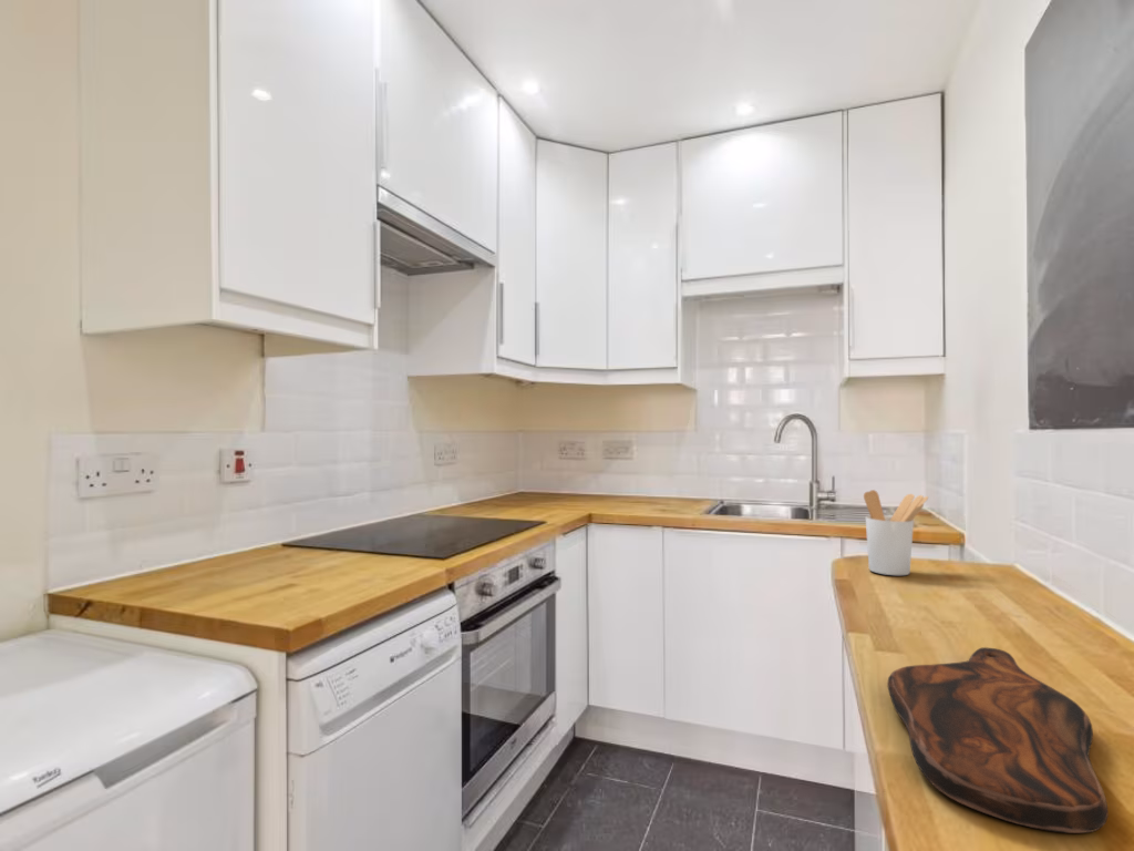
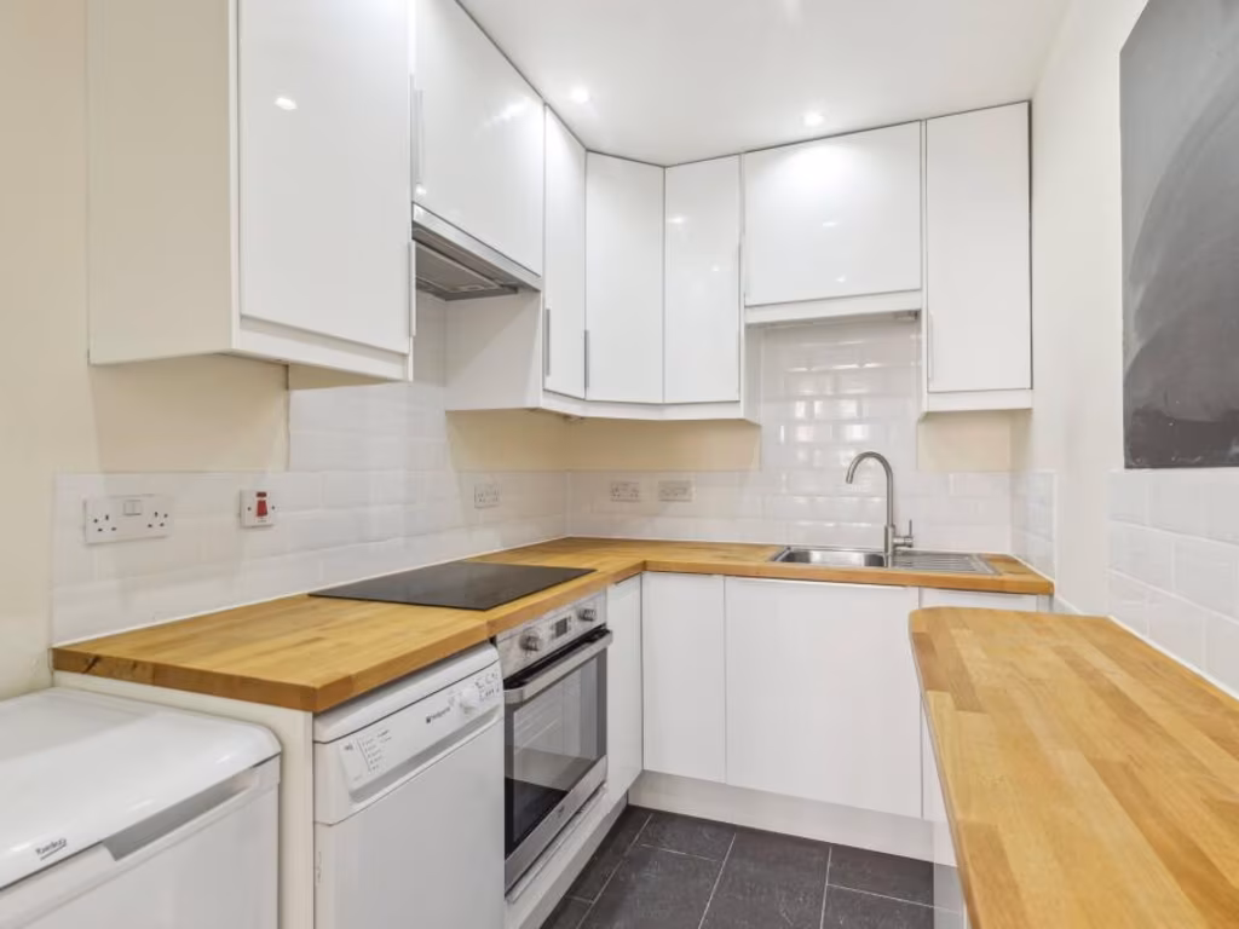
- utensil holder [863,489,929,576]
- cutting board [886,646,1110,834]
